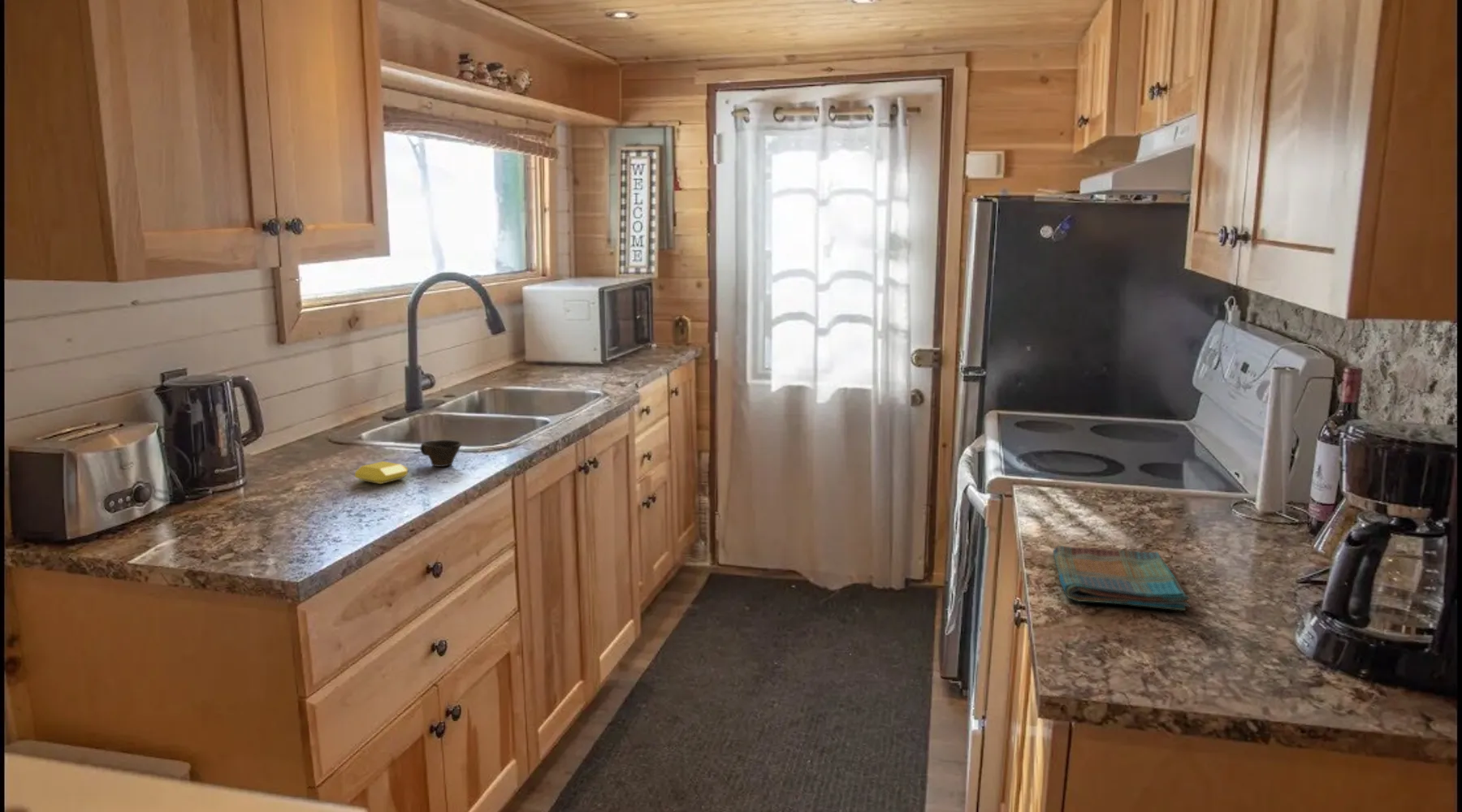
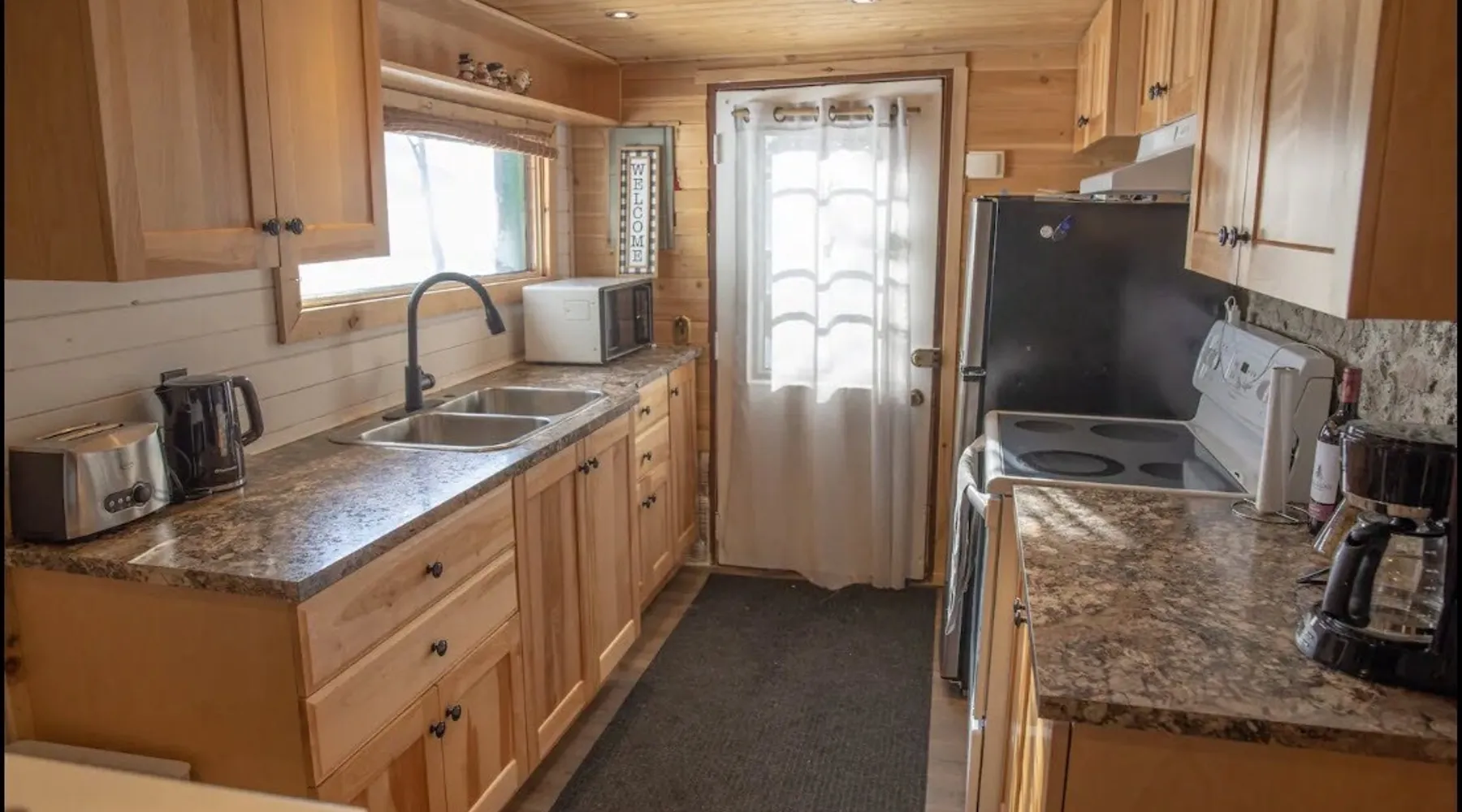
- soap bar [354,460,409,485]
- dish towel [1053,545,1191,611]
- cup [419,439,463,468]
